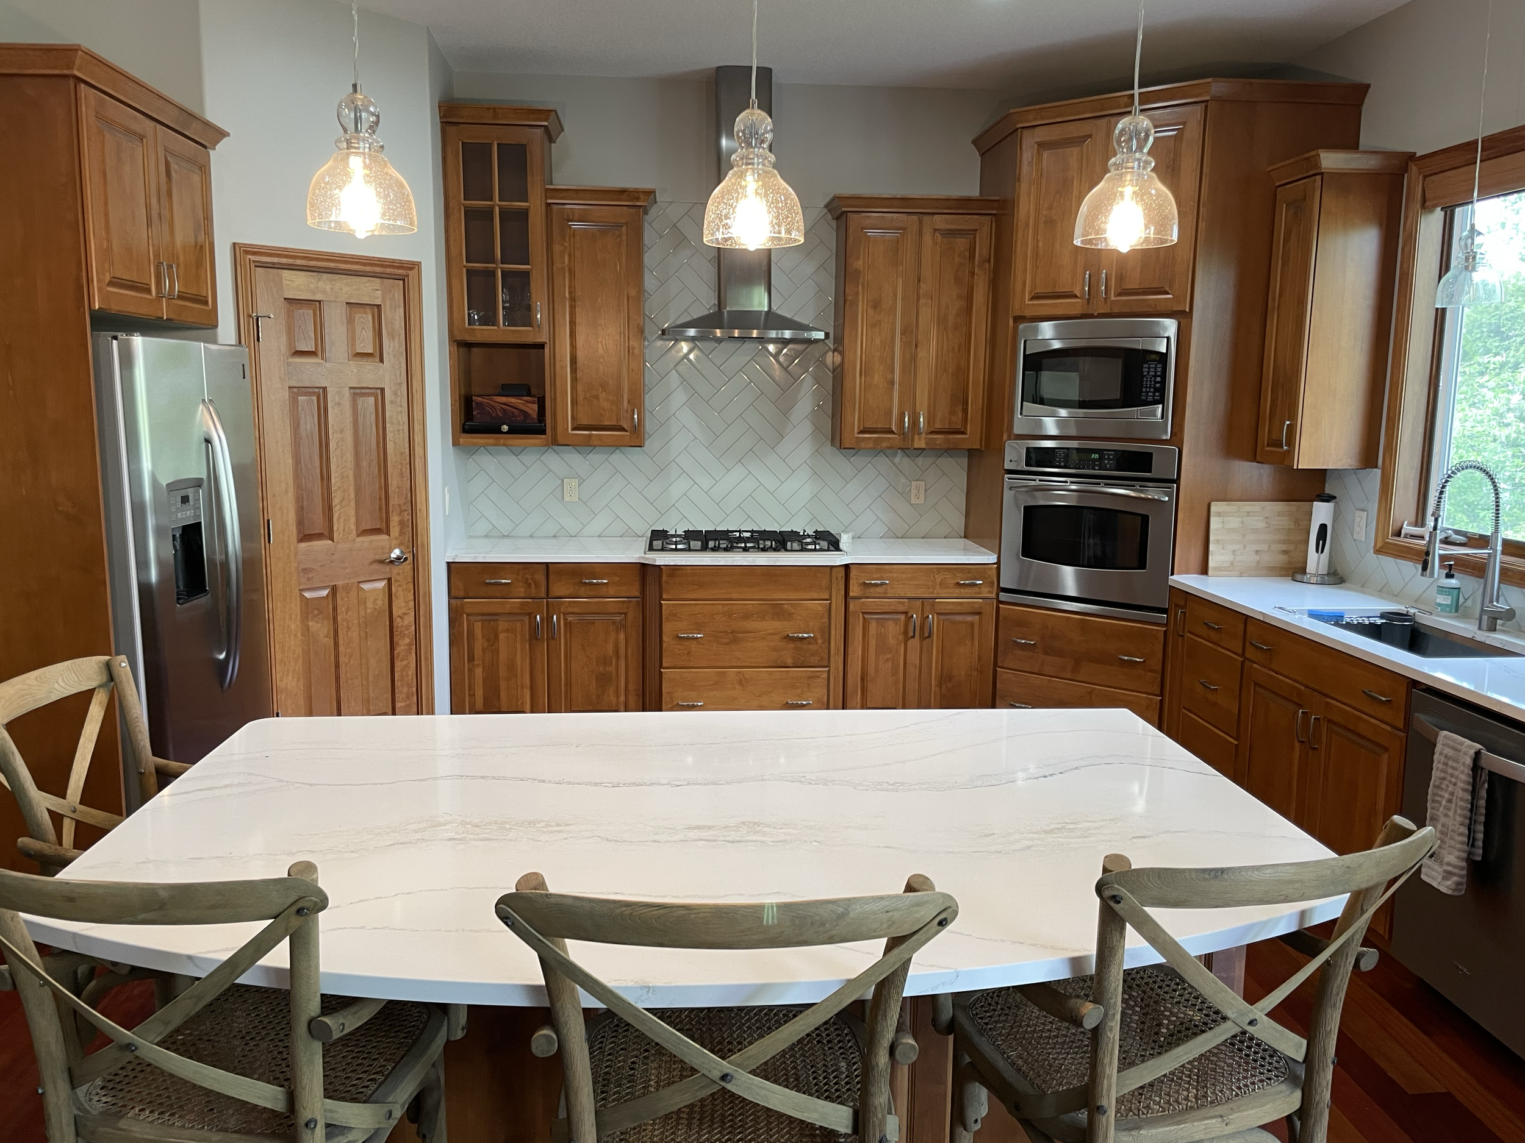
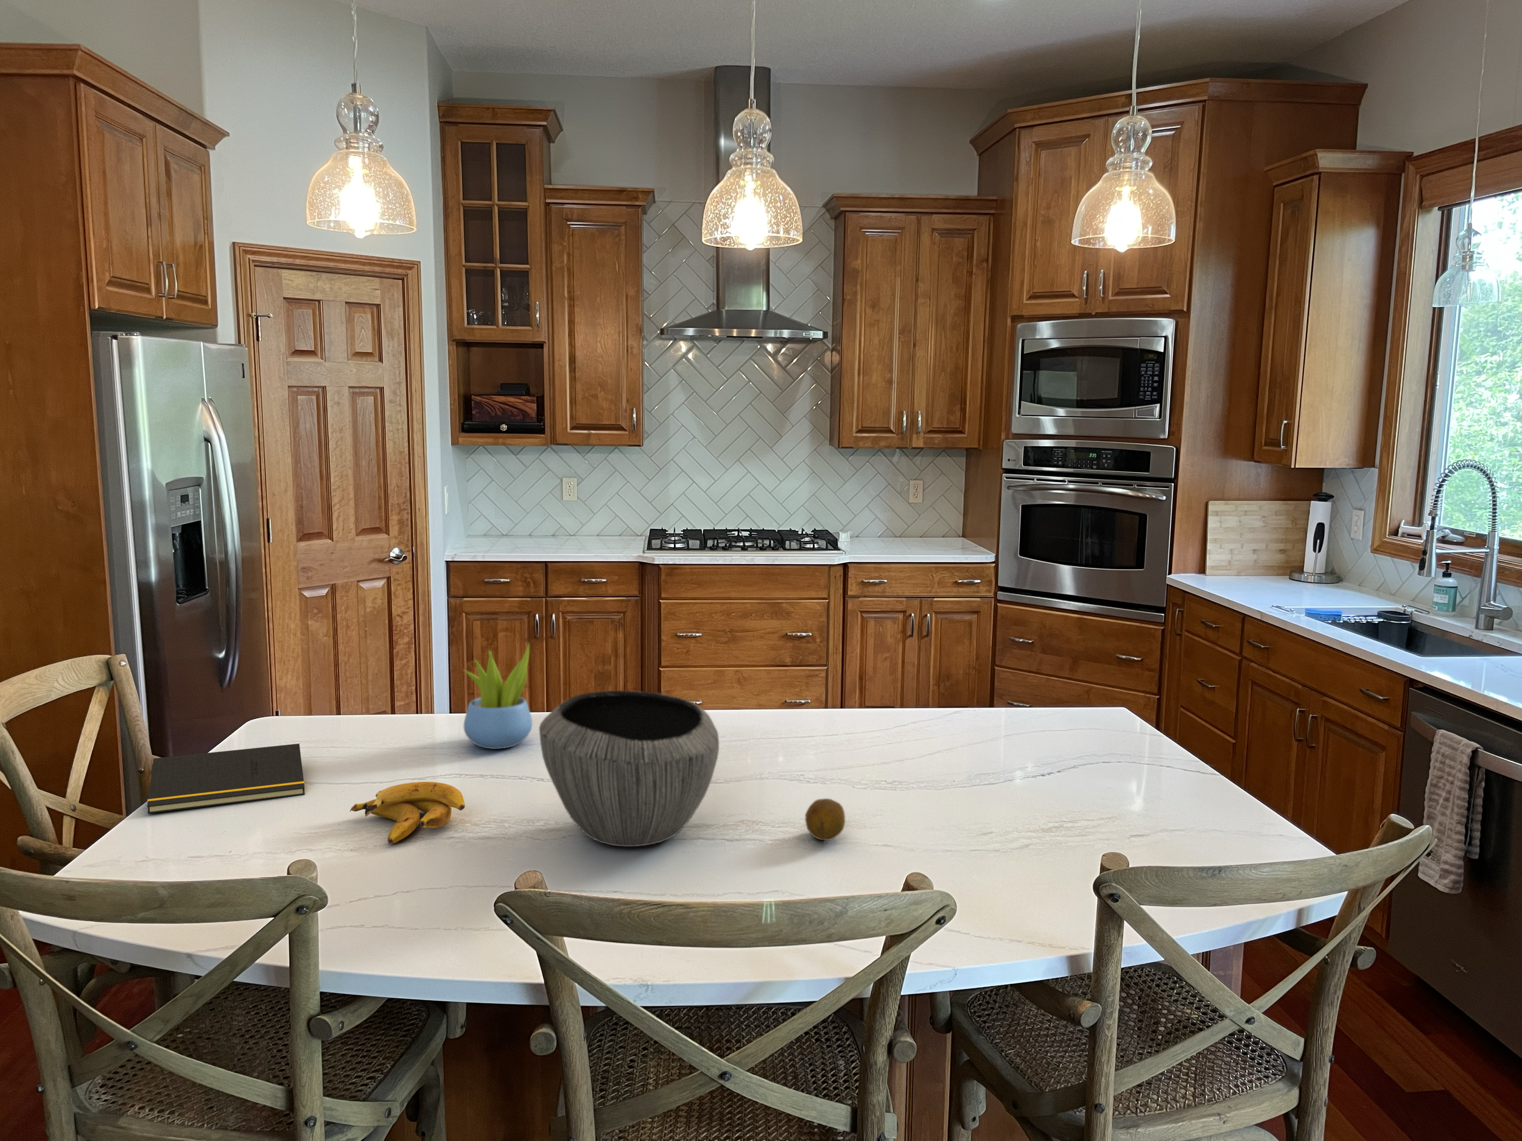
+ bowl [538,690,719,847]
+ fruit [804,798,846,841]
+ banana [350,781,466,844]
+ notepad [146,743,306,814]
+ succulent plant [463,641,532,750]
